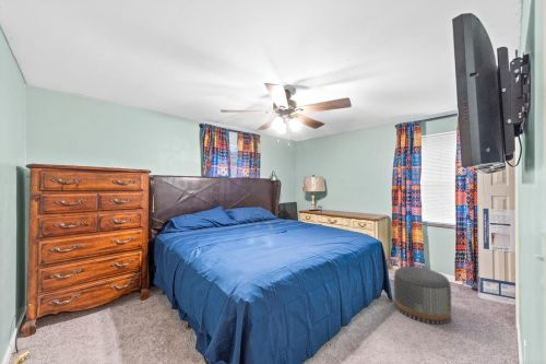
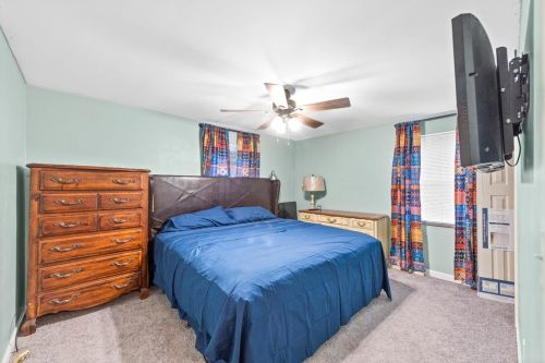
- pouf [393,266,452,326]
